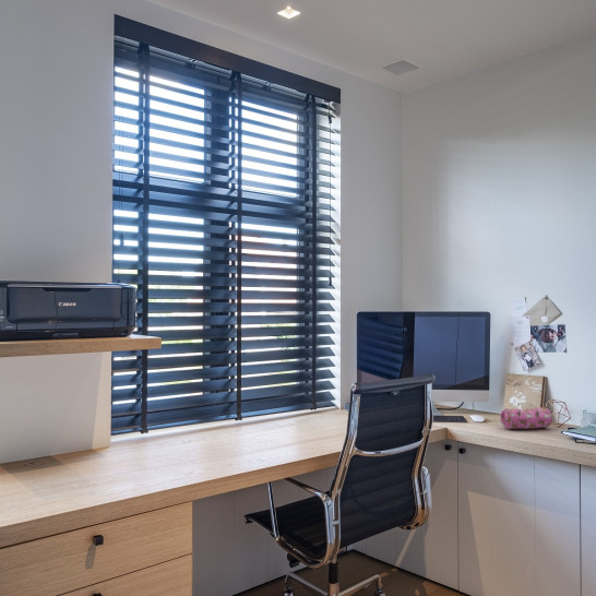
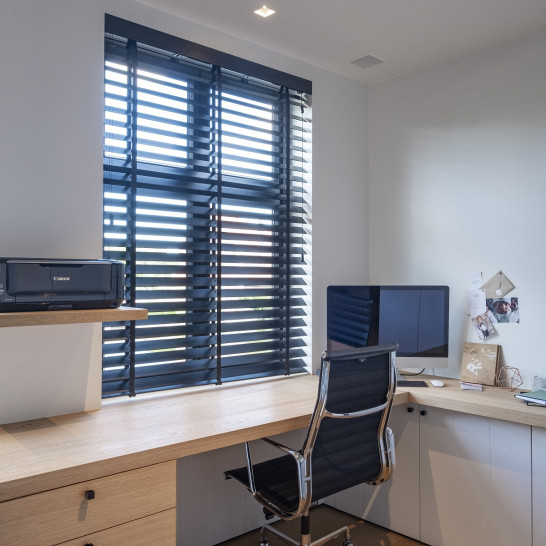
- pencil case [499,406,552,430]
